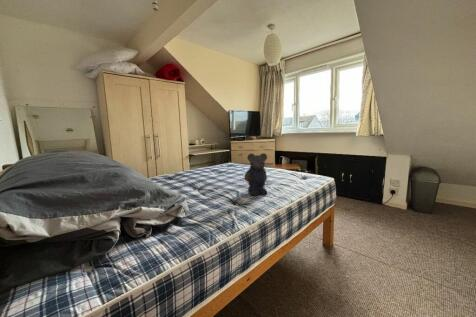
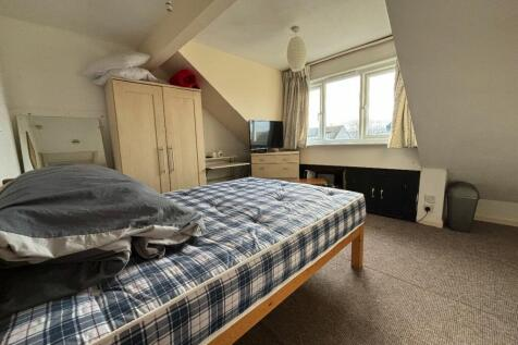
- bear [244,152,268,196]
